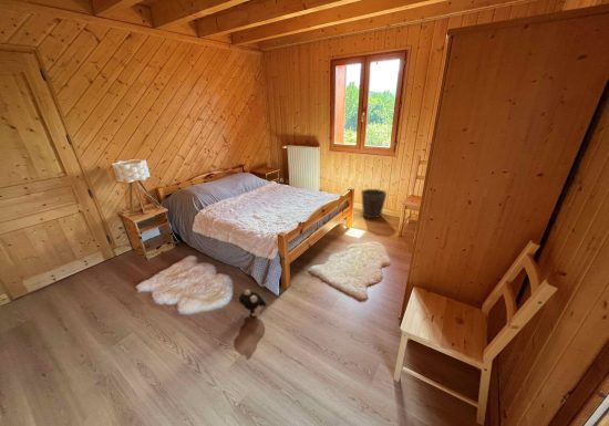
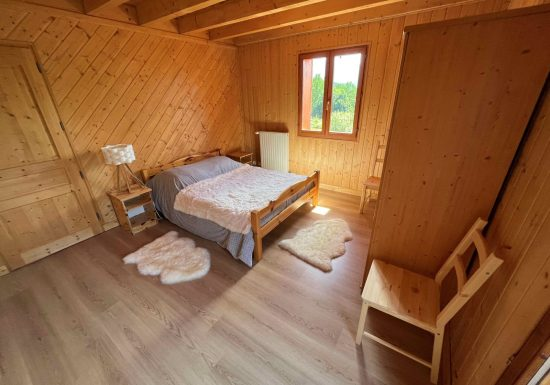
- plush toy [238,289,268,318]
- waste bin [360,188,388,219]
